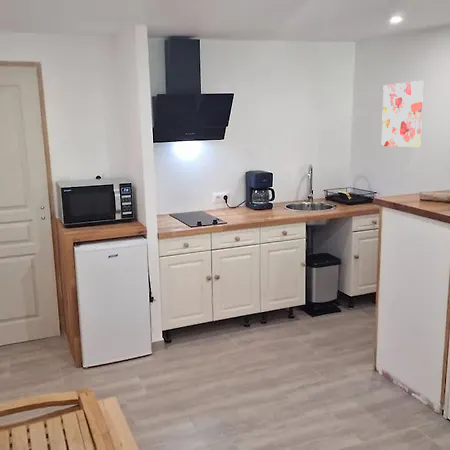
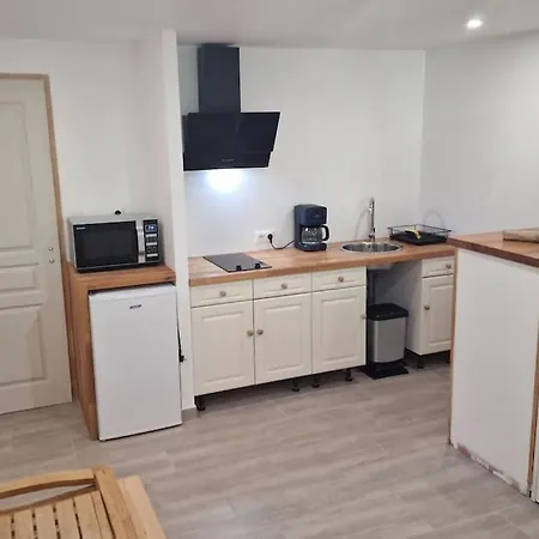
- wall art [381,80,424,148]
